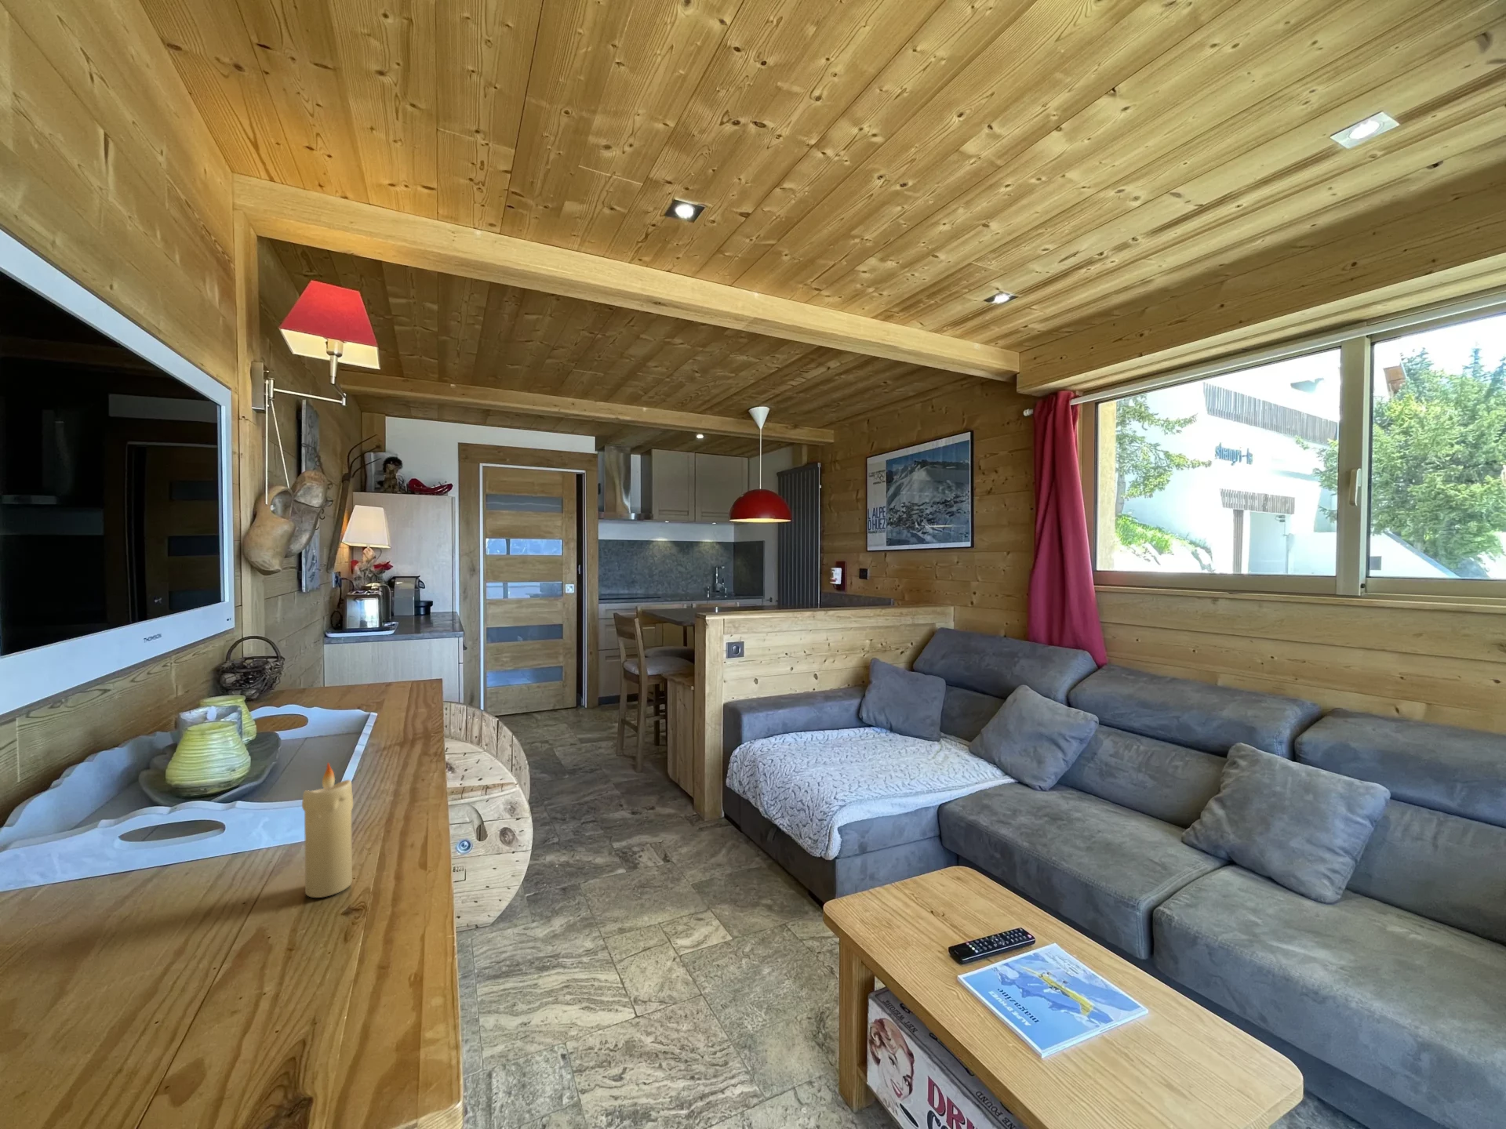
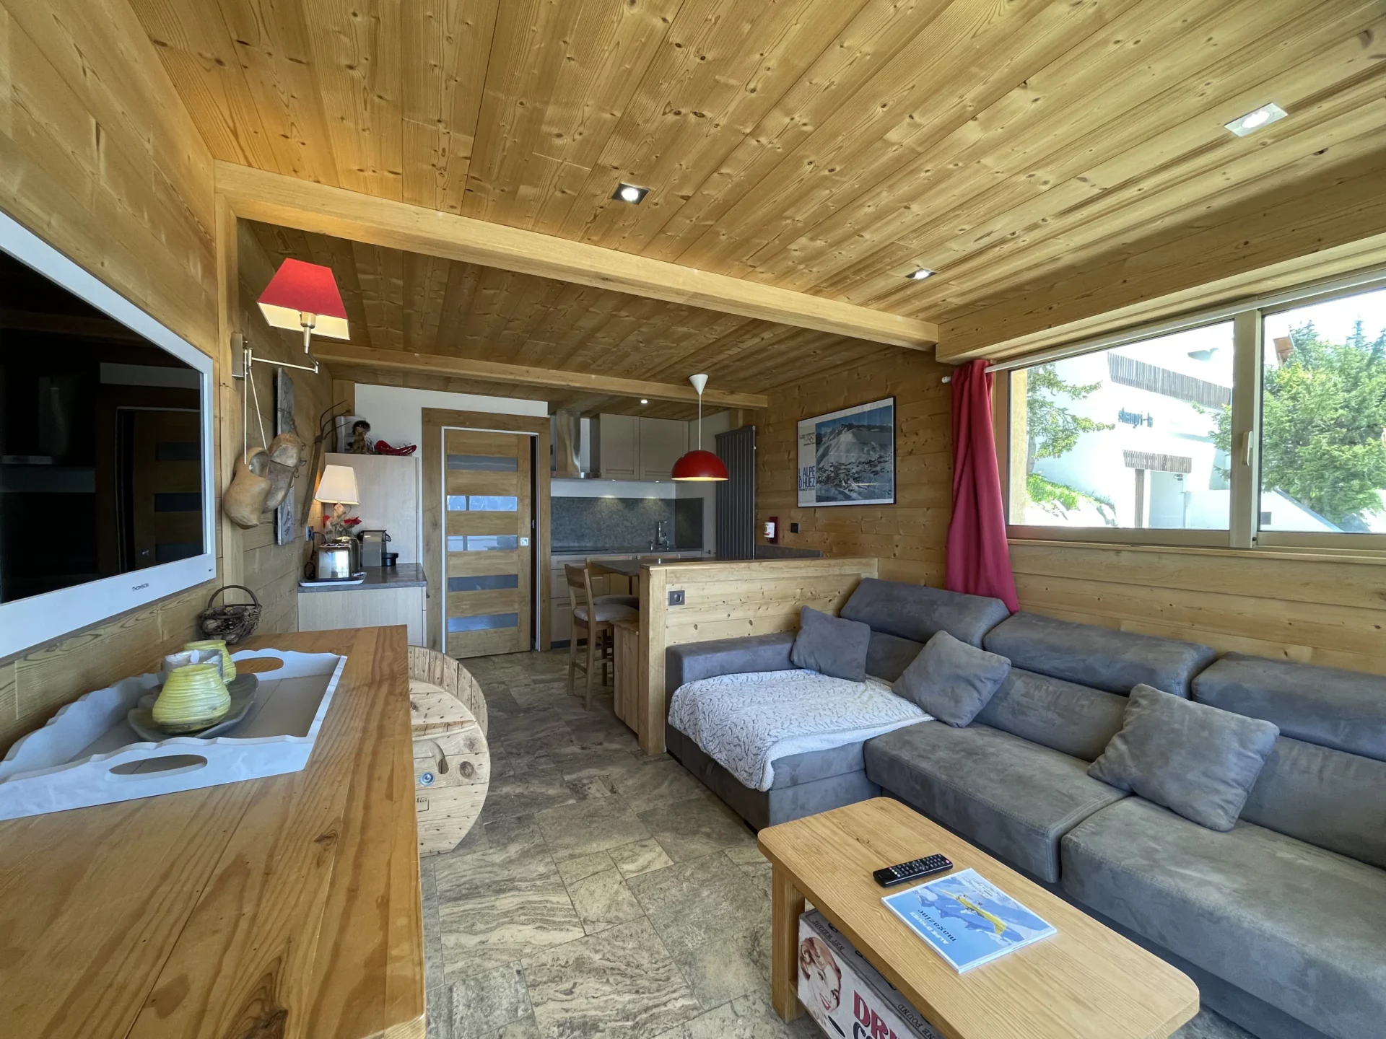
- candle [301,763,353,899]
